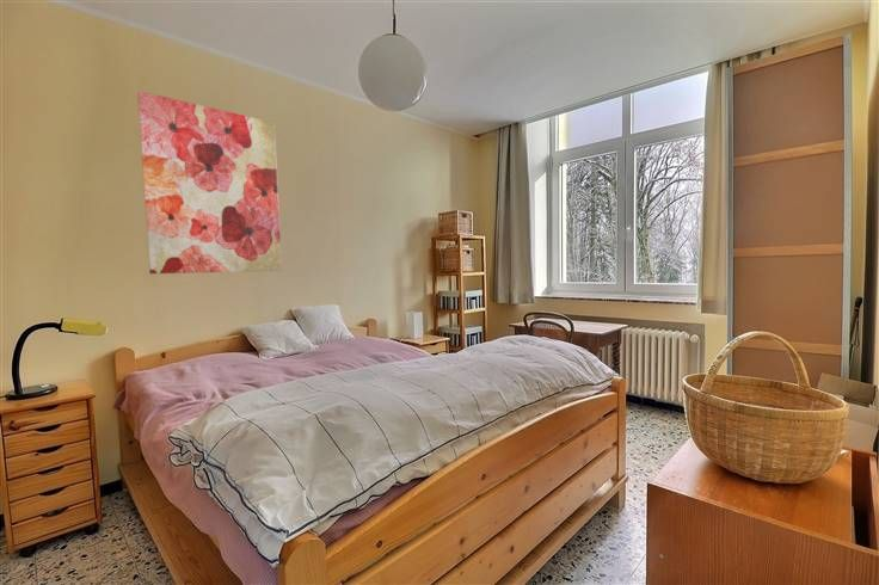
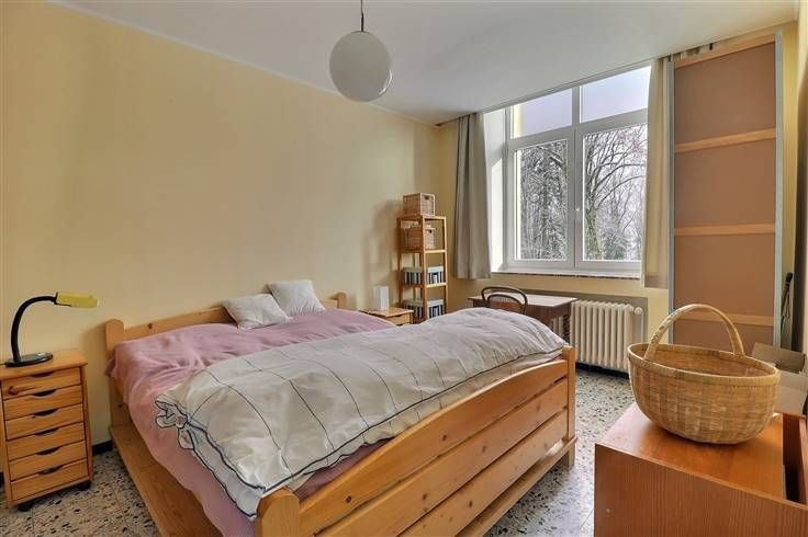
- wall art [136,90,283,275]
